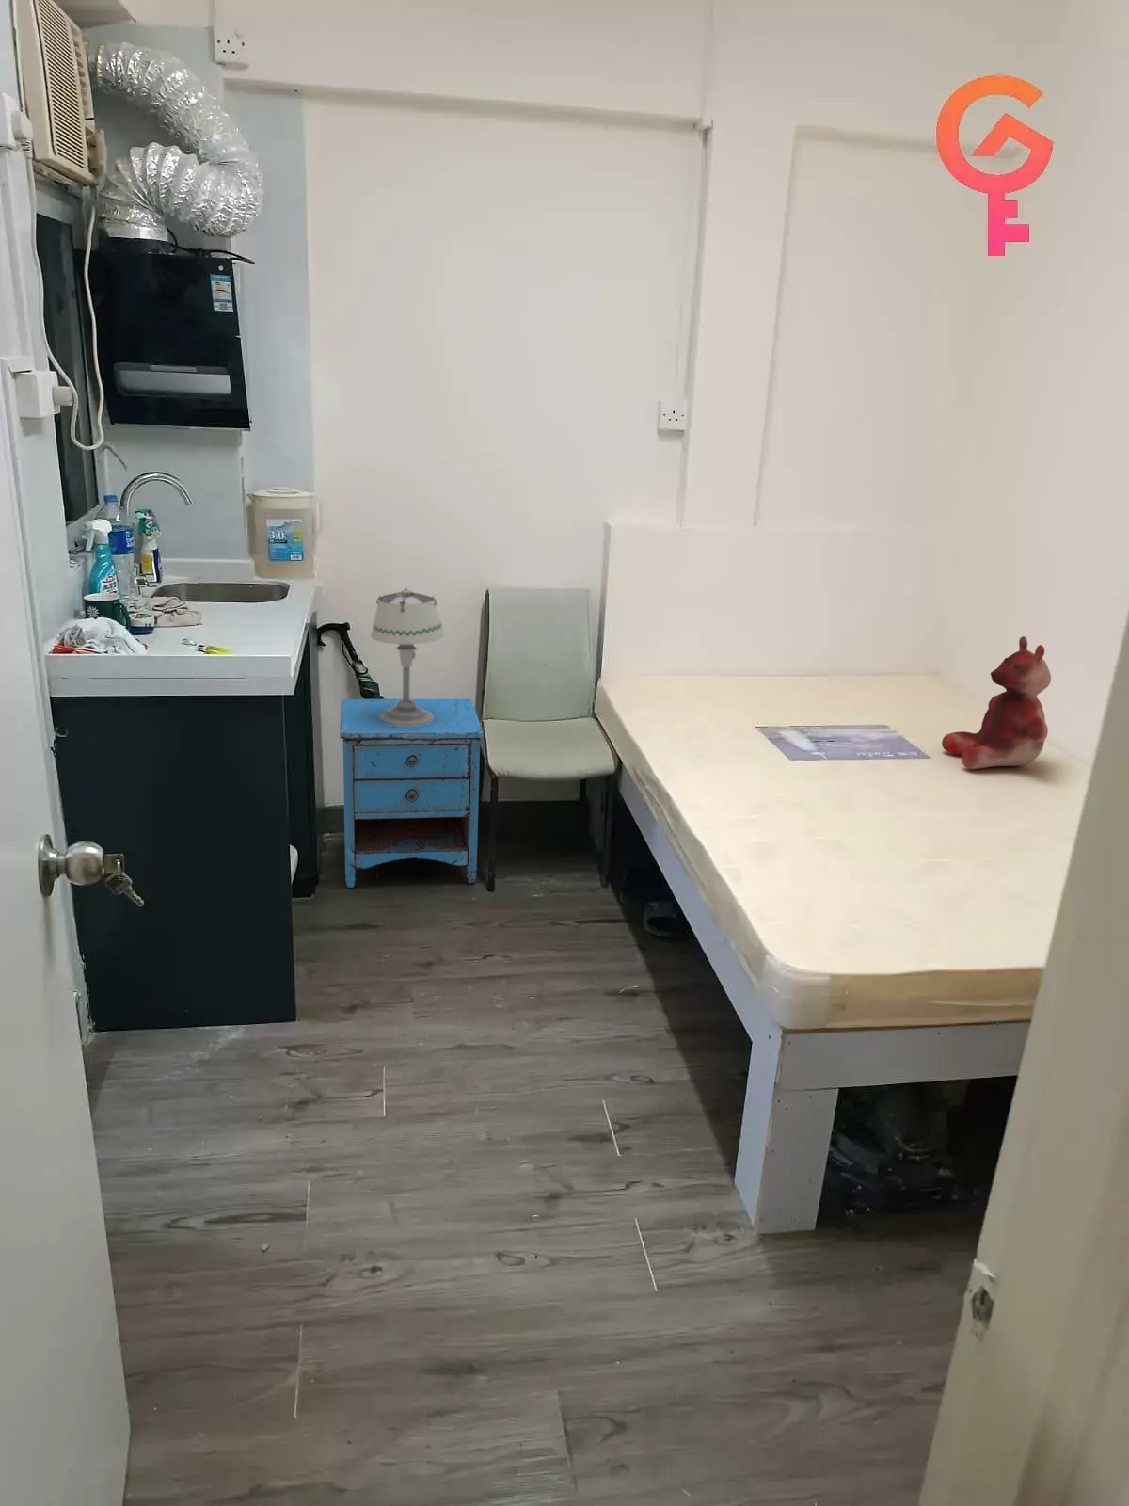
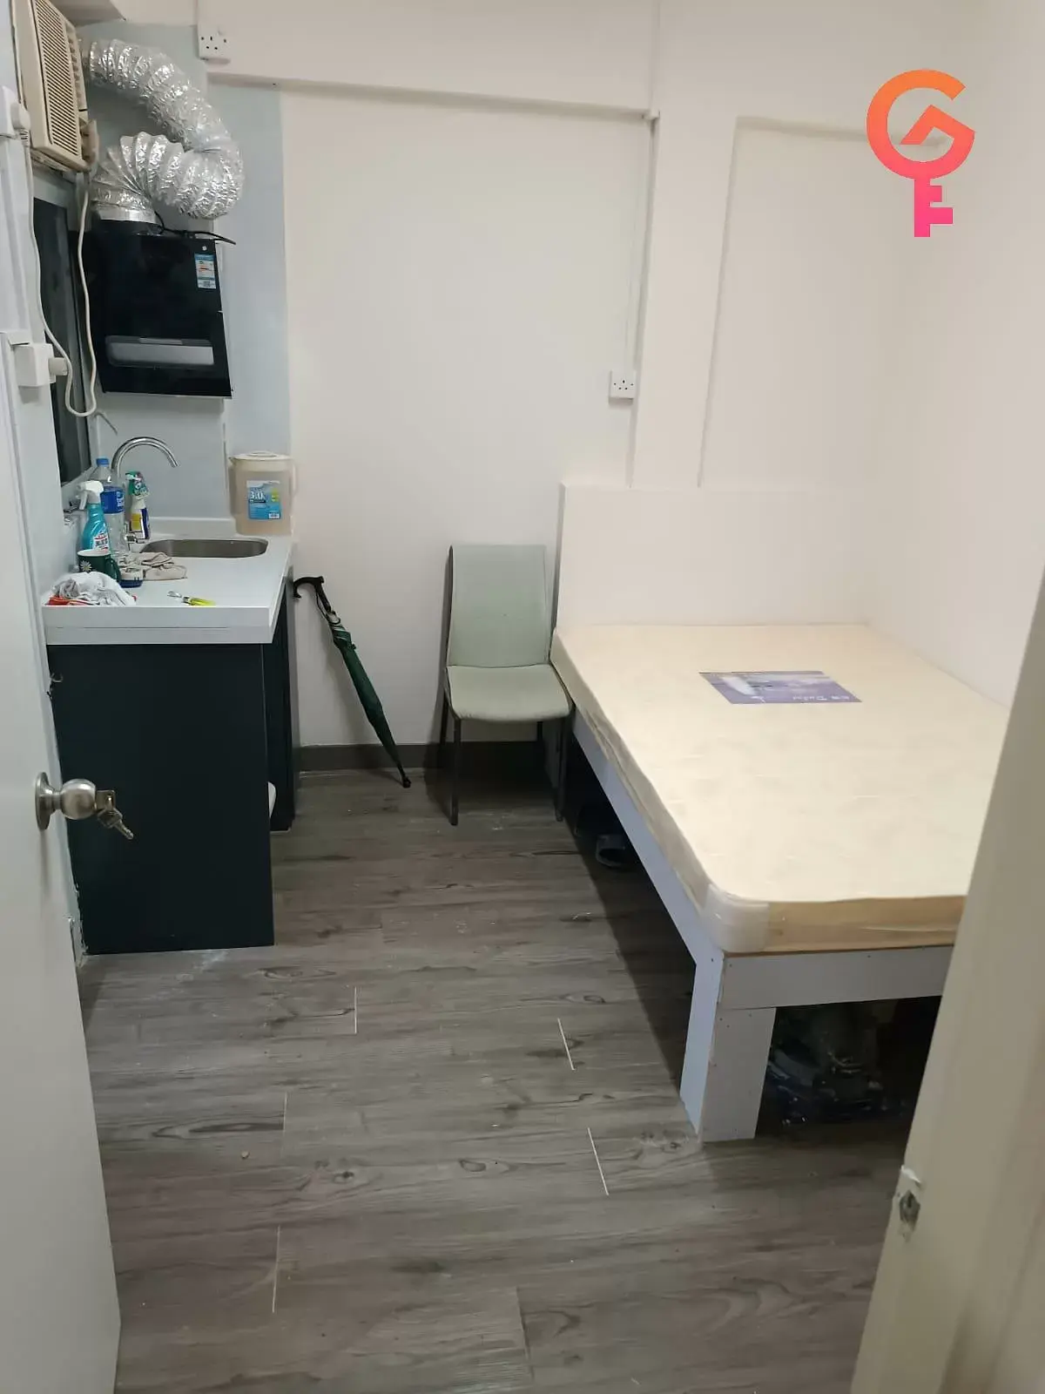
- table lamp [370,587,446,727]
- nightstand [339,697,484,888]
- teddy bear [940,636,1052,770]
